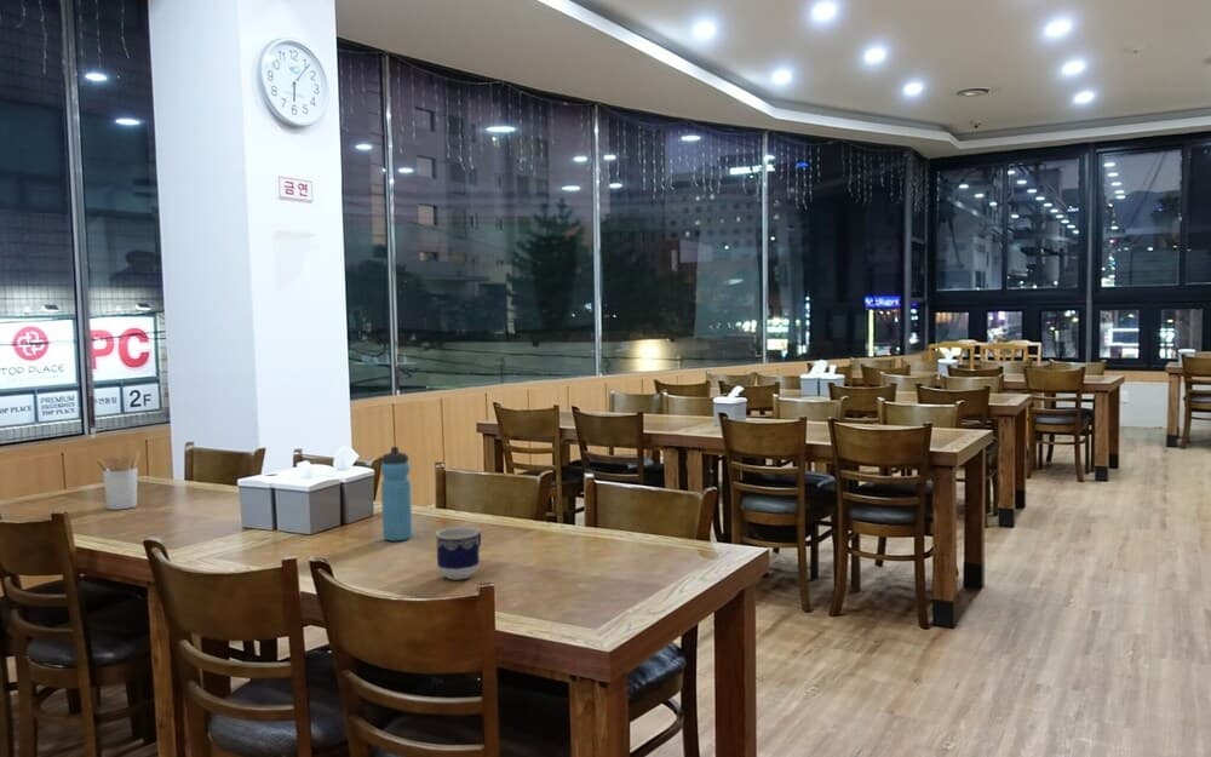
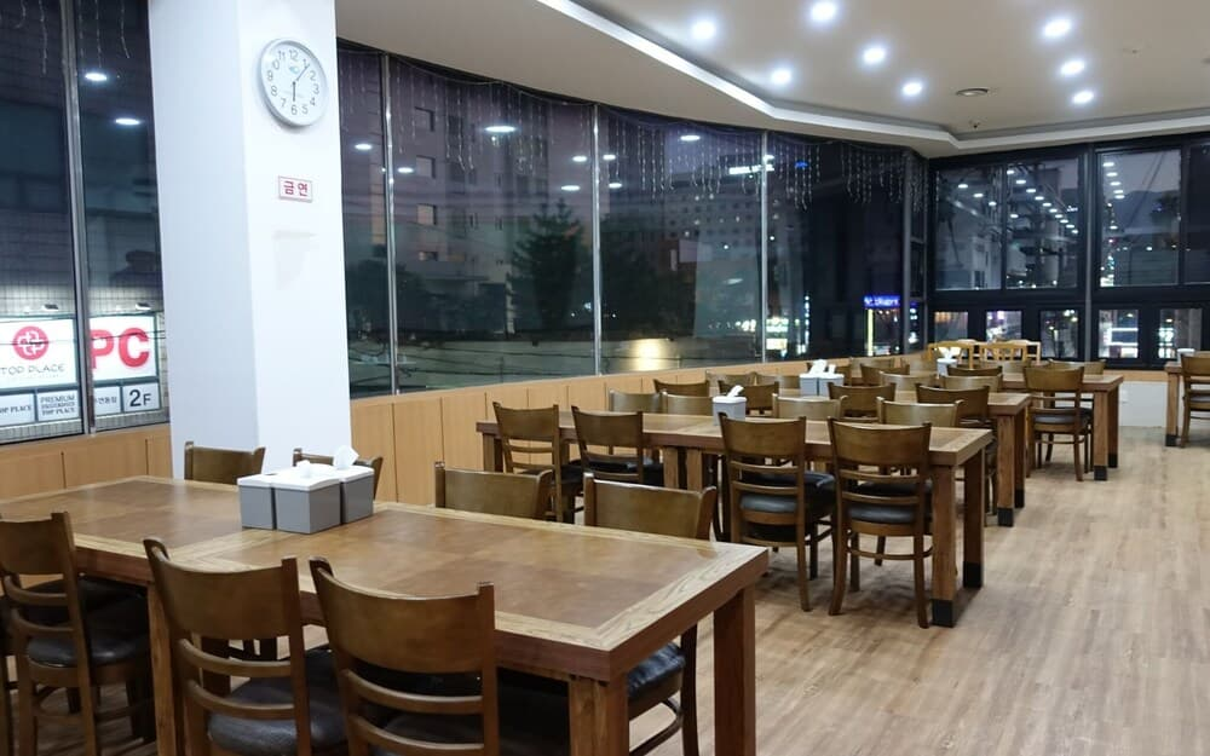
- water bottle [379,446,413,543]
- cup [434,526,482,580]
- utensil holder [94,448,142,511]
